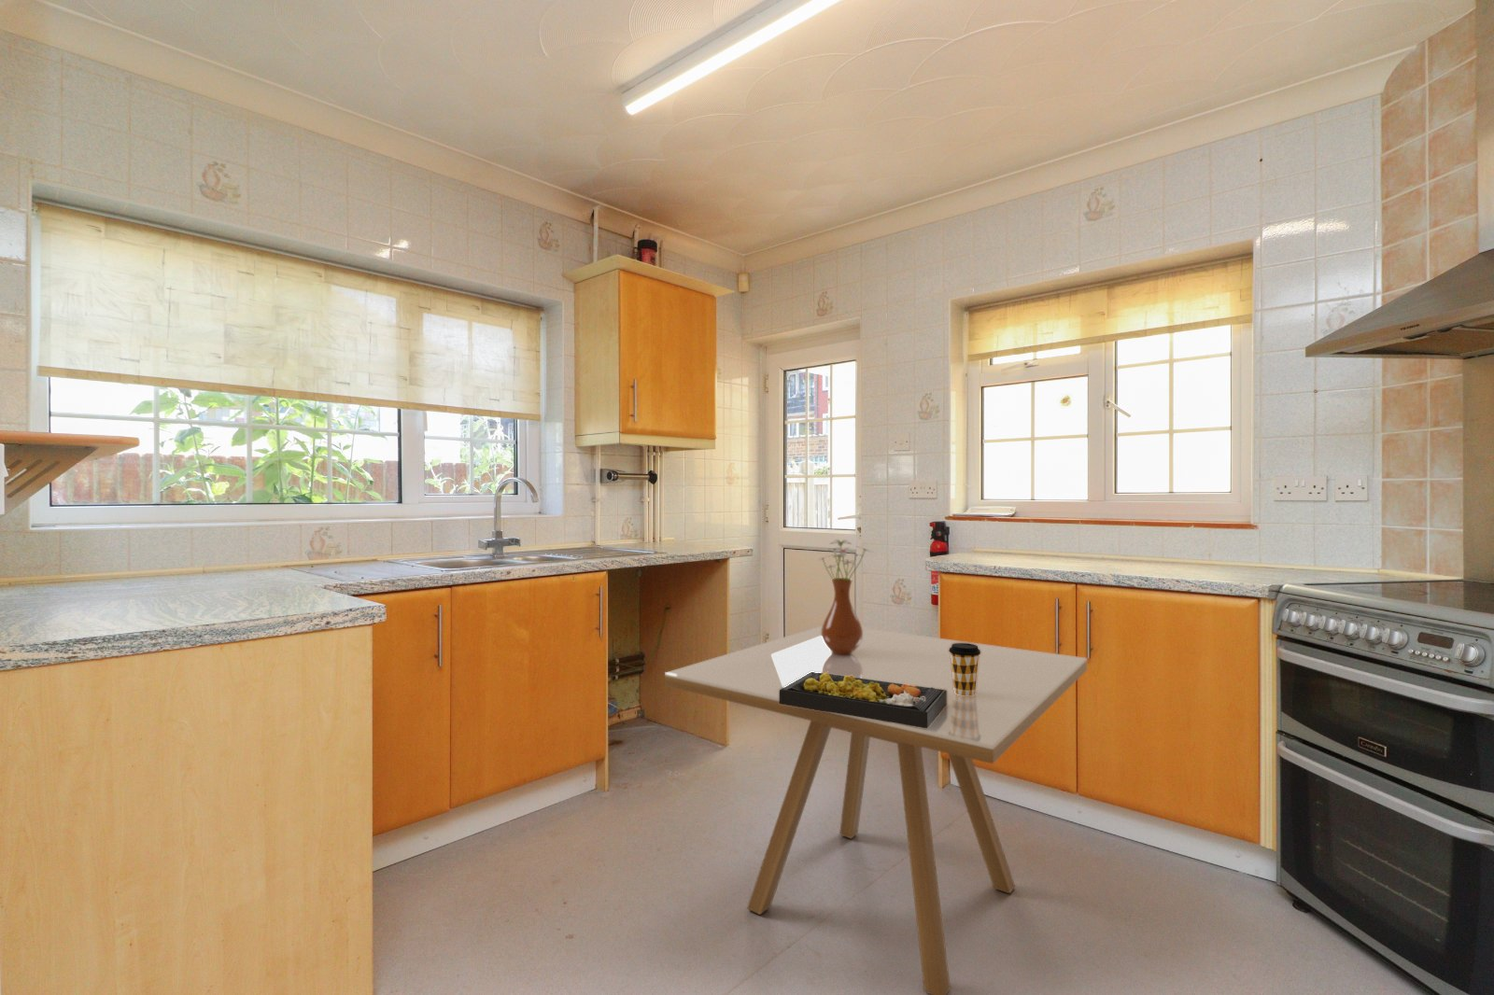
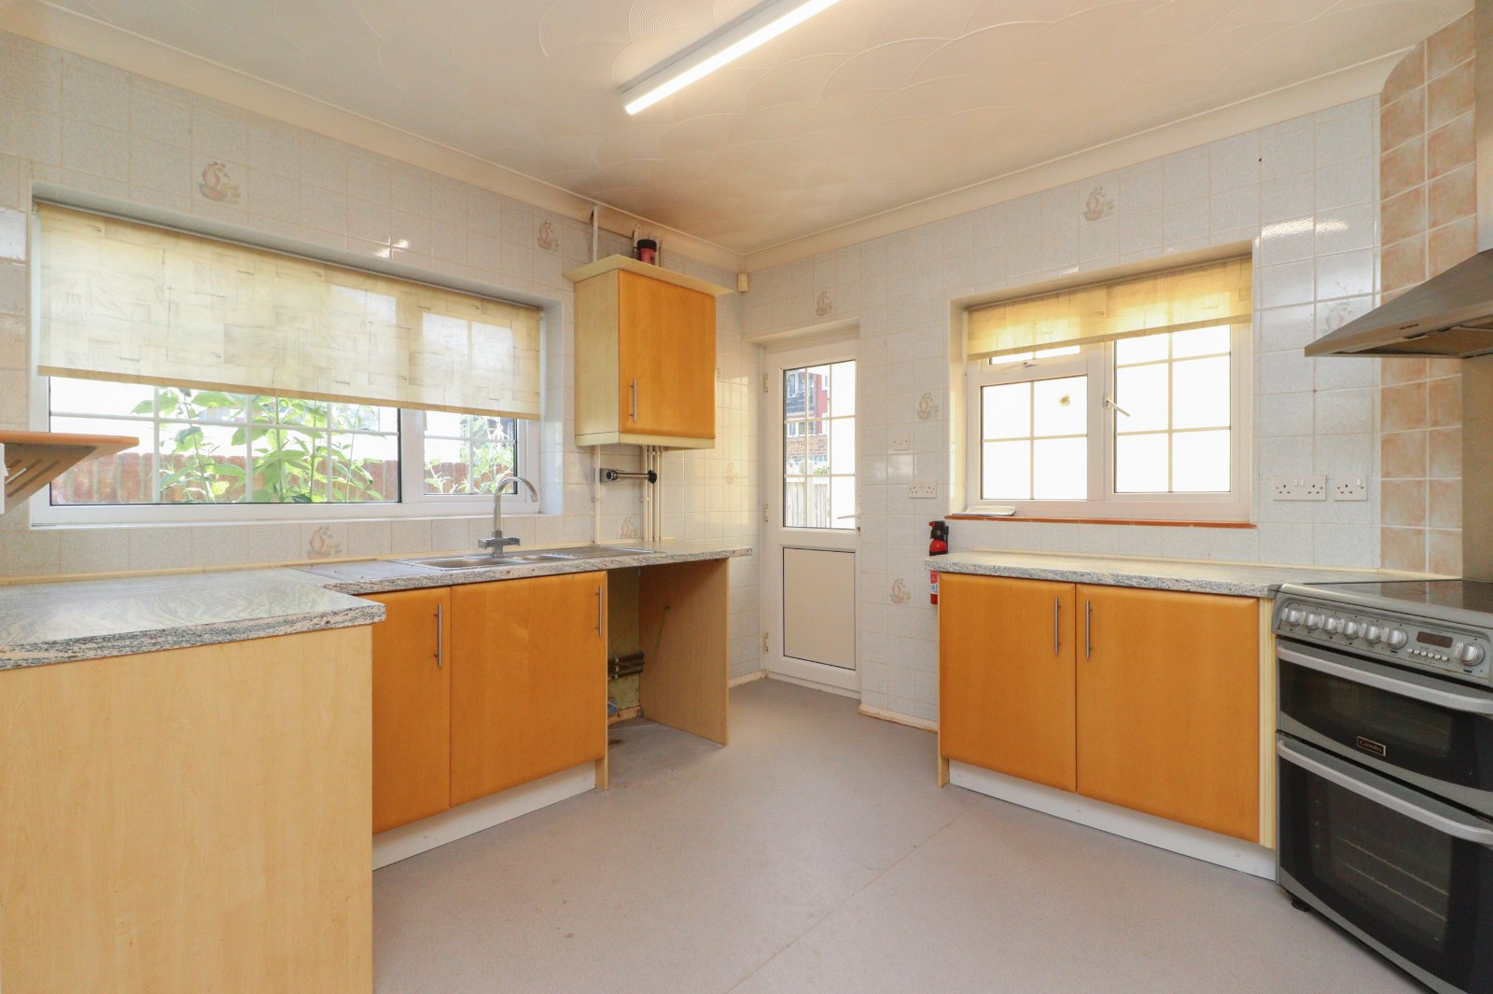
- food plate [779,671,946,728]
- dining table [664,624,1087,995]
- coffee cup [949,643,981,696]
- vase [813,540,876,655]
